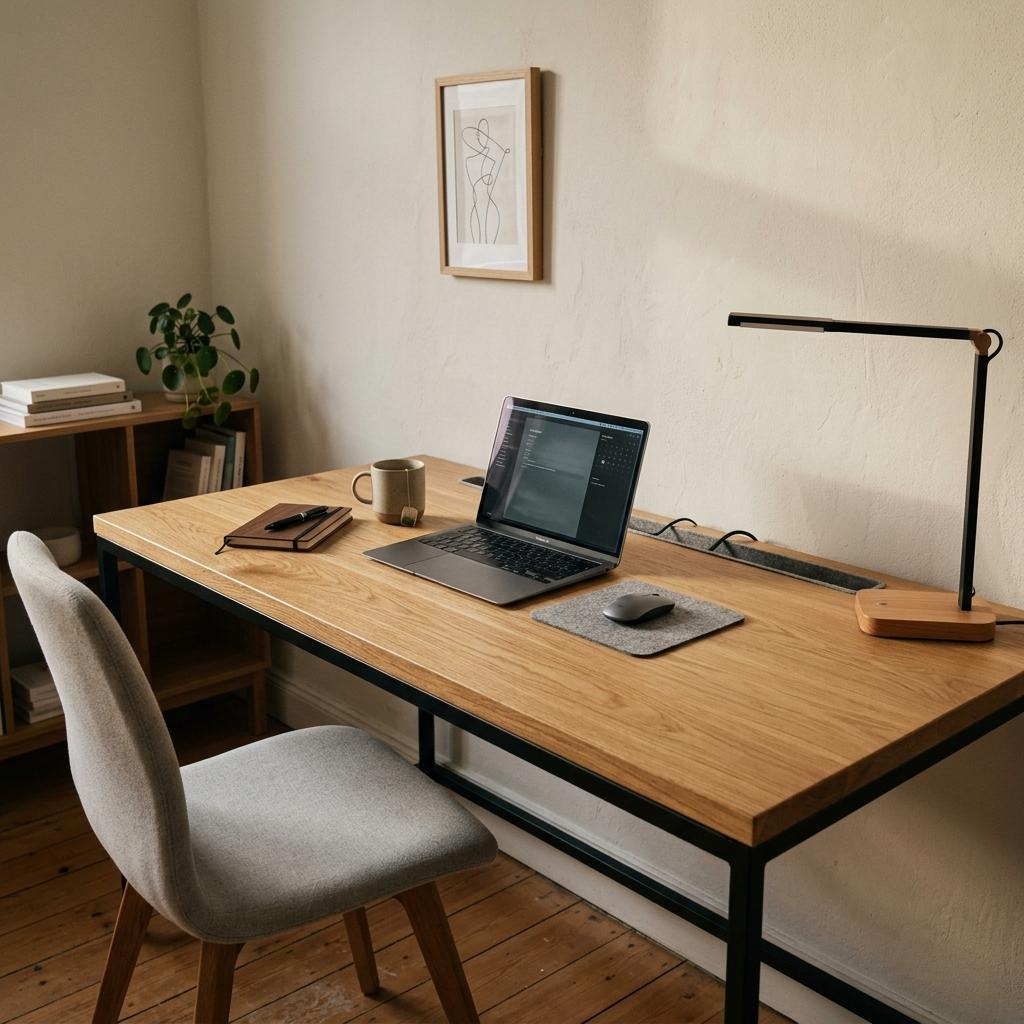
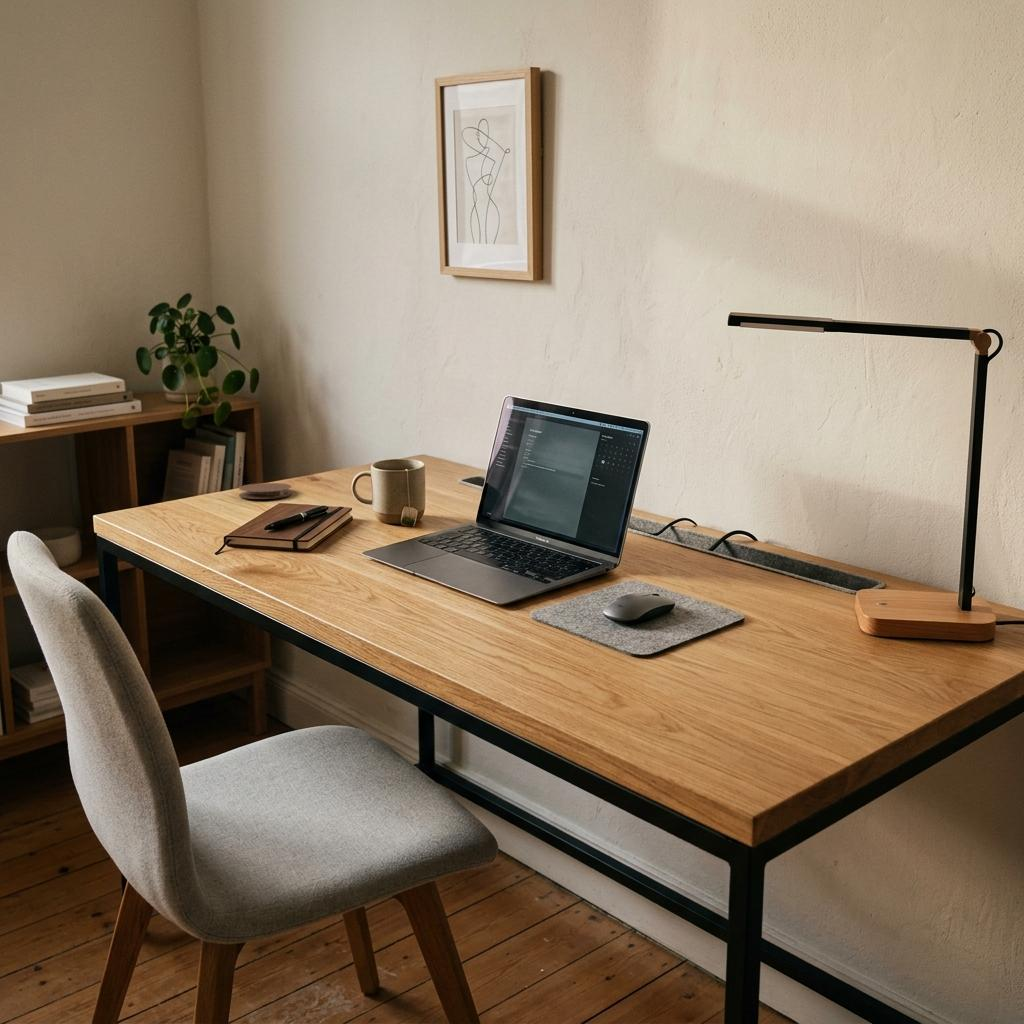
+ coaster [238,482,293,500]
